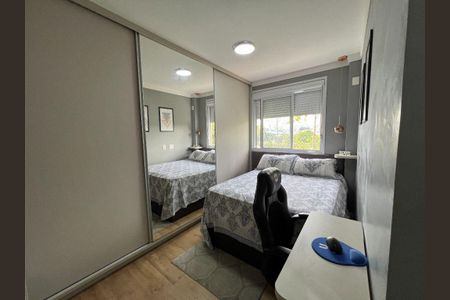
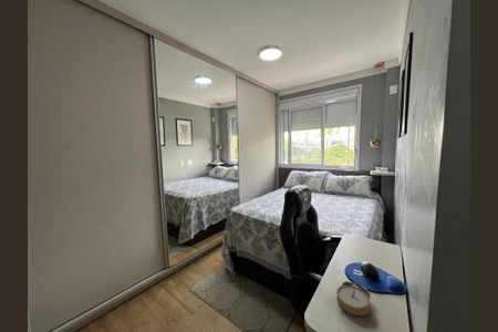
+ alarm clock [335,280,372,317]
